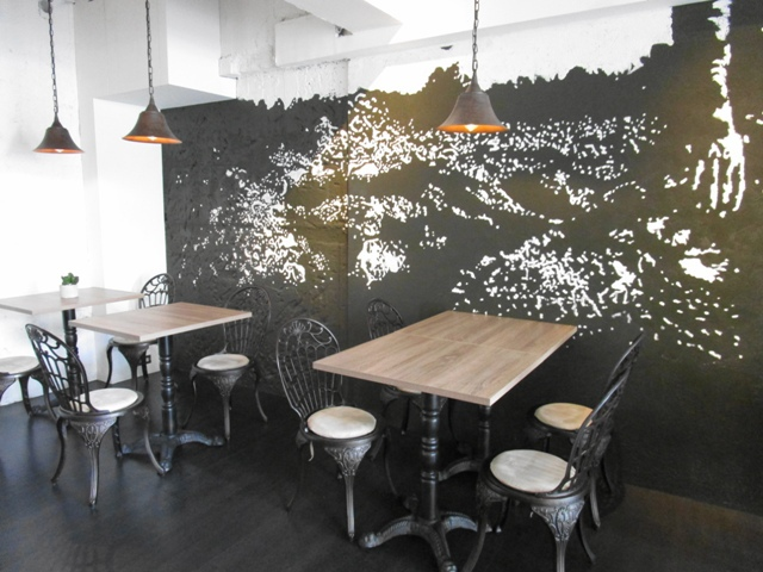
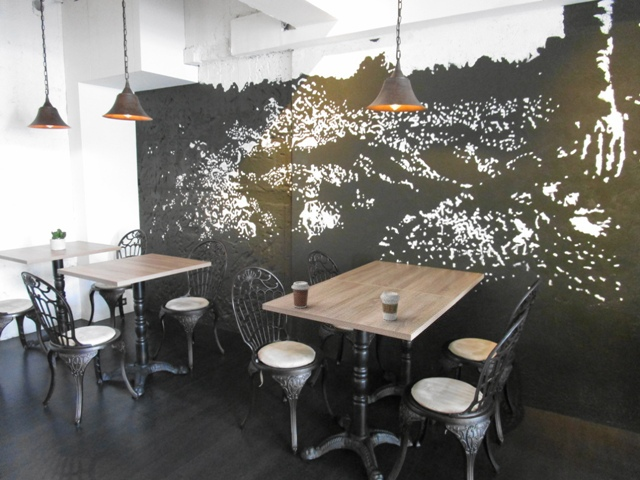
+ coffee cup [291,281,311,309]
+ coffee cup [380,291,401,322]
